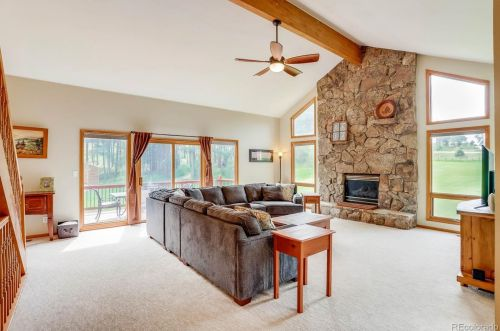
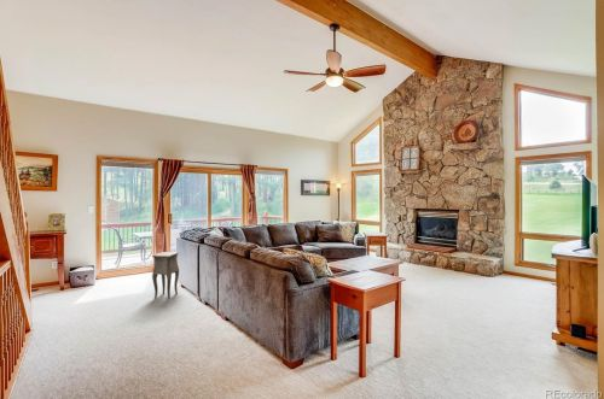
+ side table [151,251,180,300]
